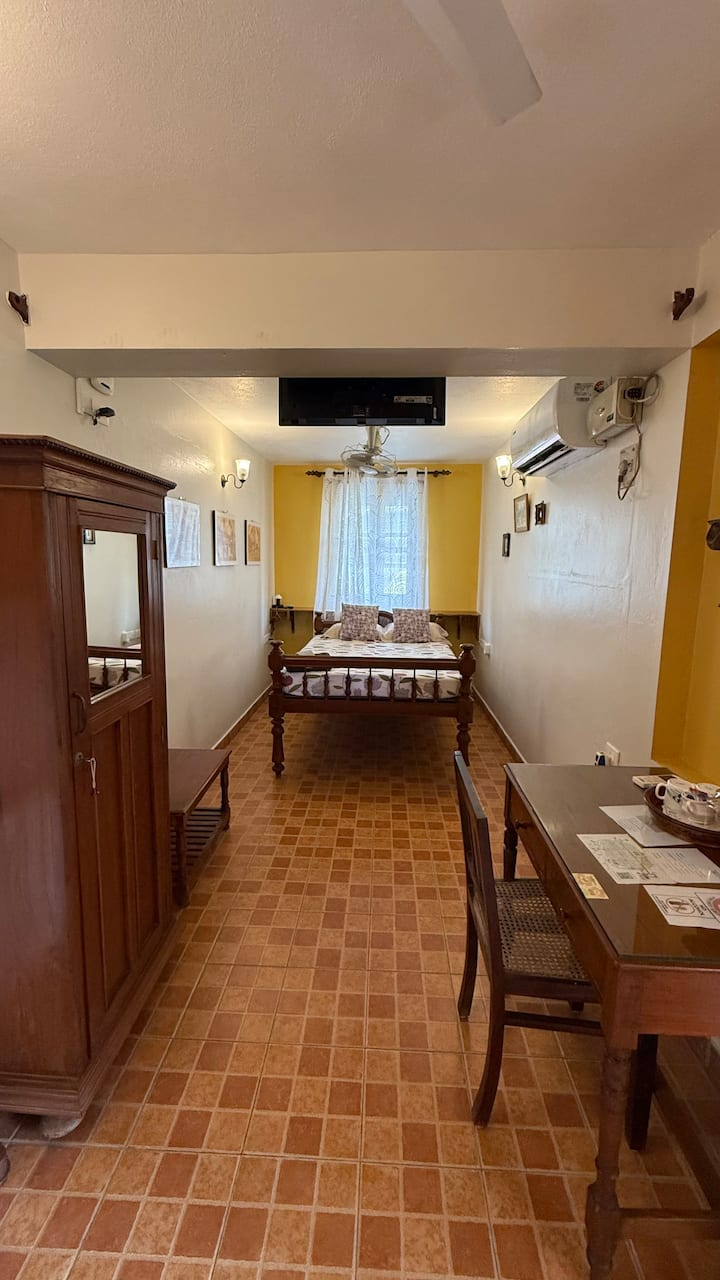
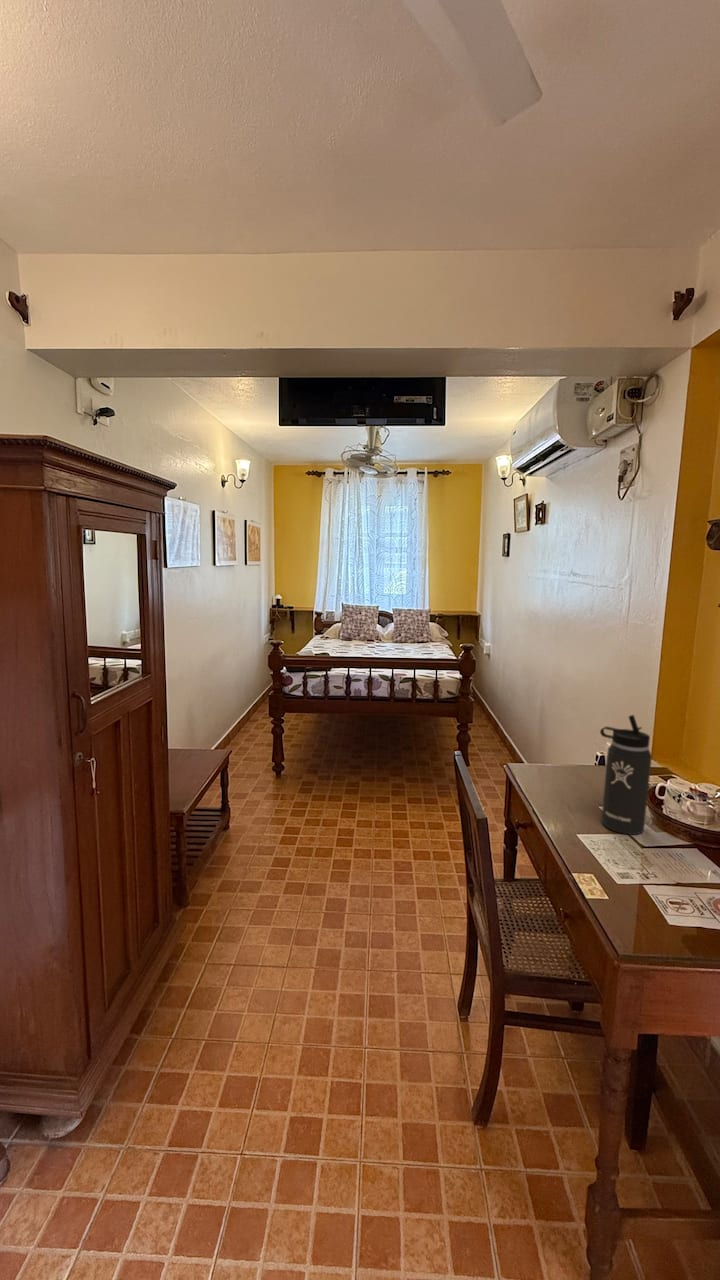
+ thermos bottle [599,714,653,836]
